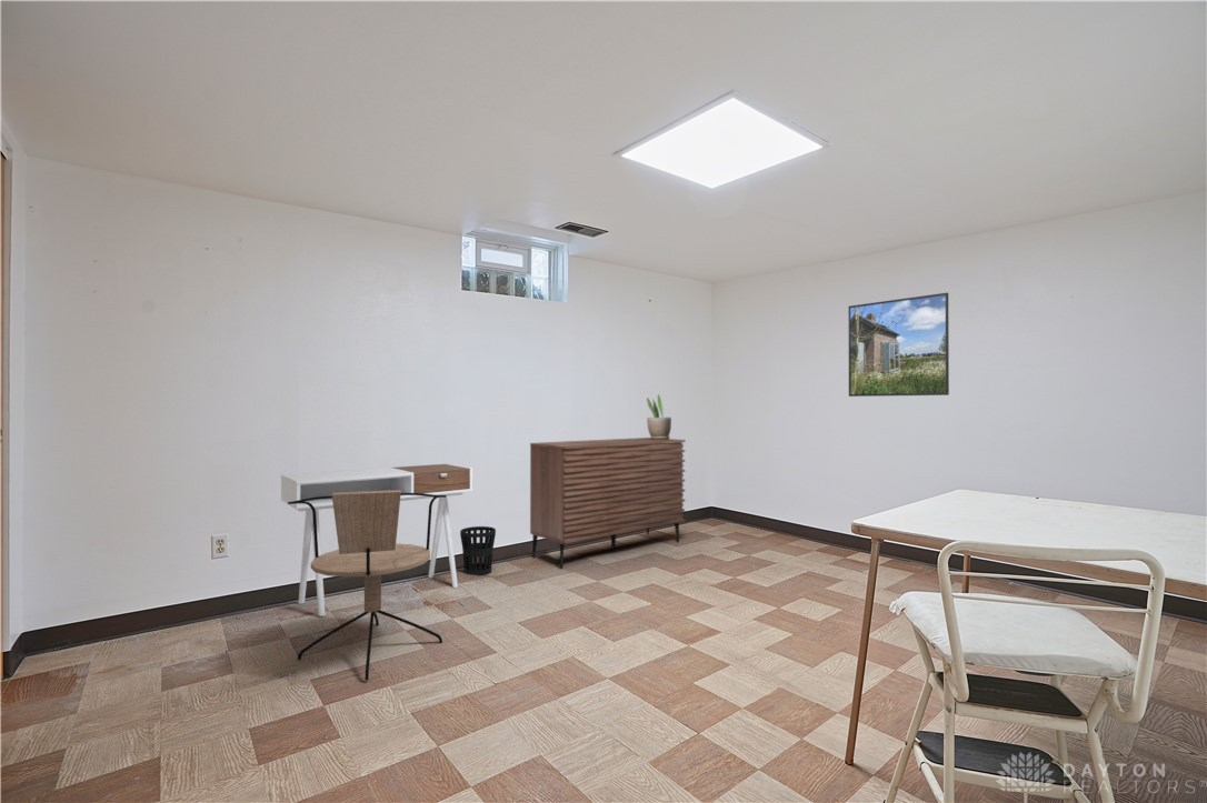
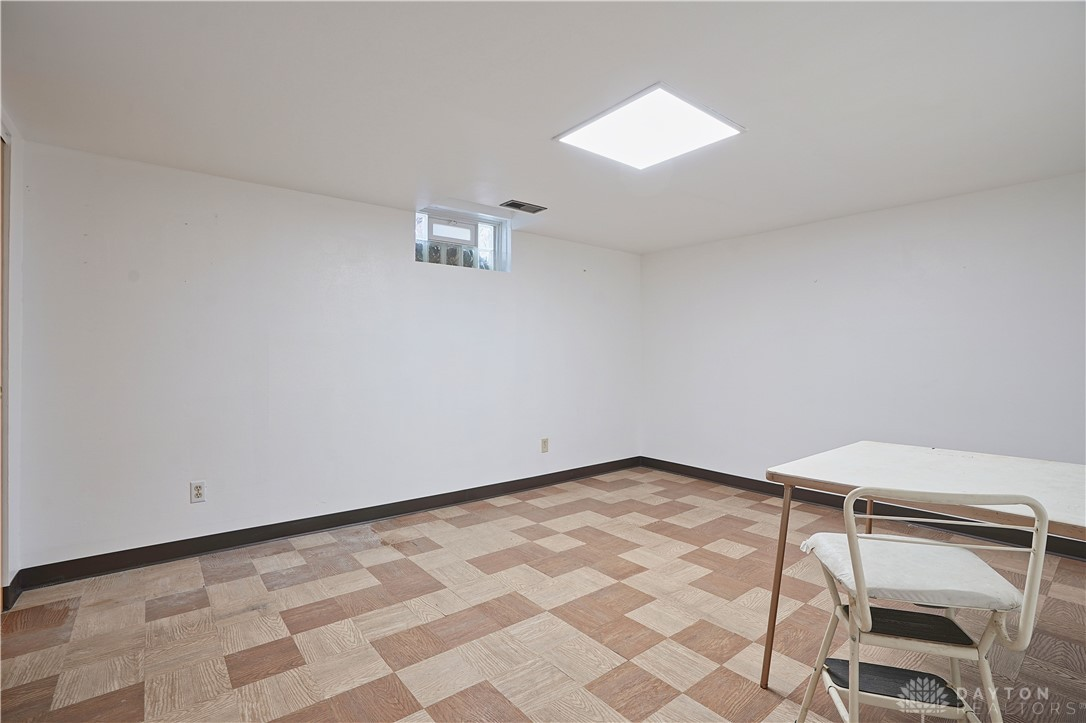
- sideboard [529,436,687,569]
- wastebasket [459,525,497,576]
- office chair [288,490,448,682]
- potted plant [646,393,672,439]
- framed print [848,292,950,398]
- desk [280,462,473,618]
